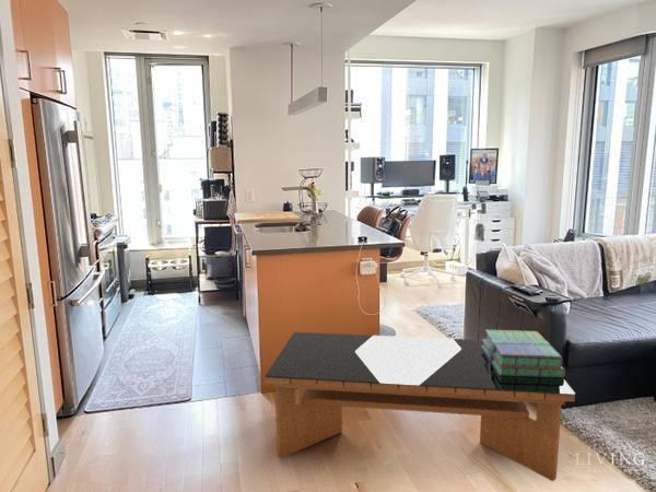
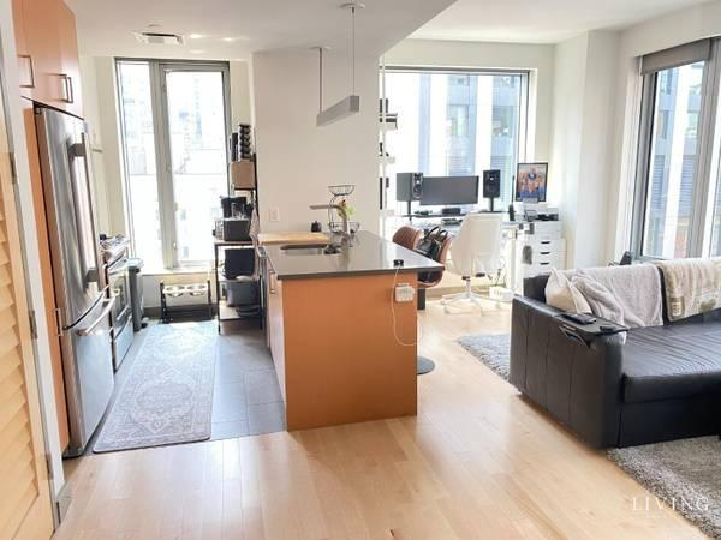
- coffee table [265,331,576,482]
- stack of books [481,329,566,378]
